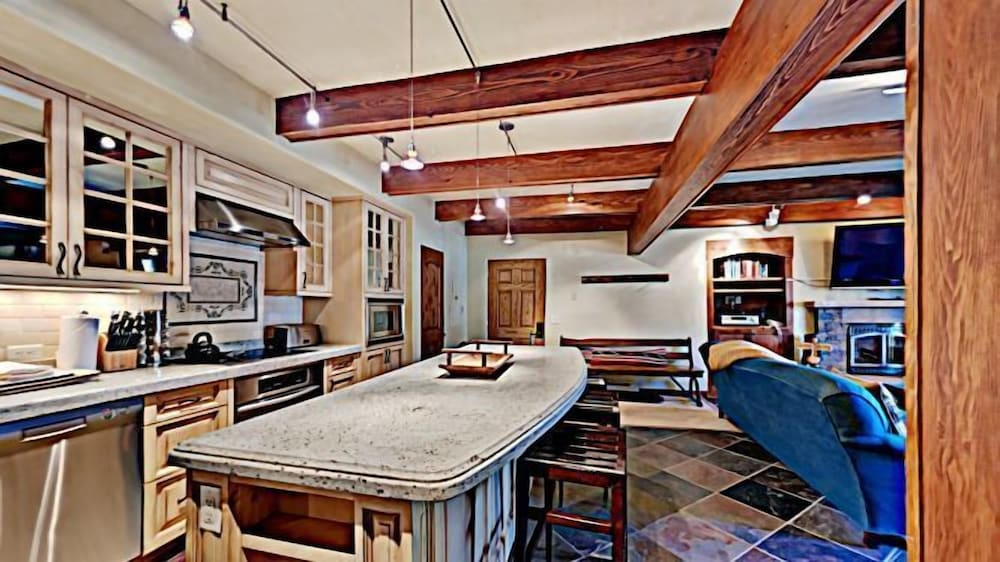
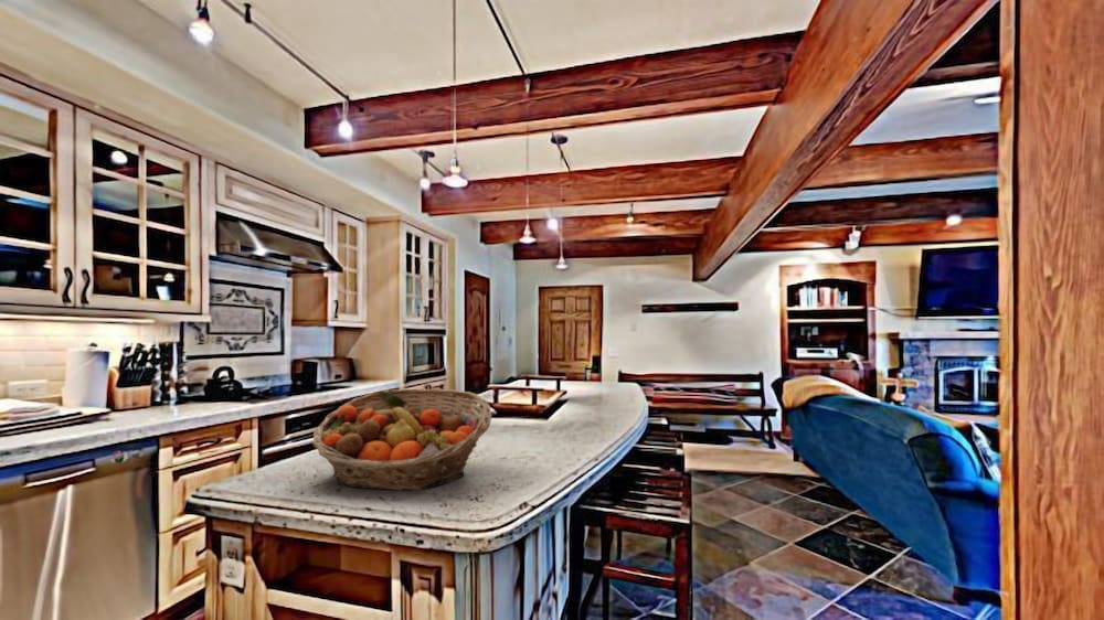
+ fruit basket [310,388,492,491]
